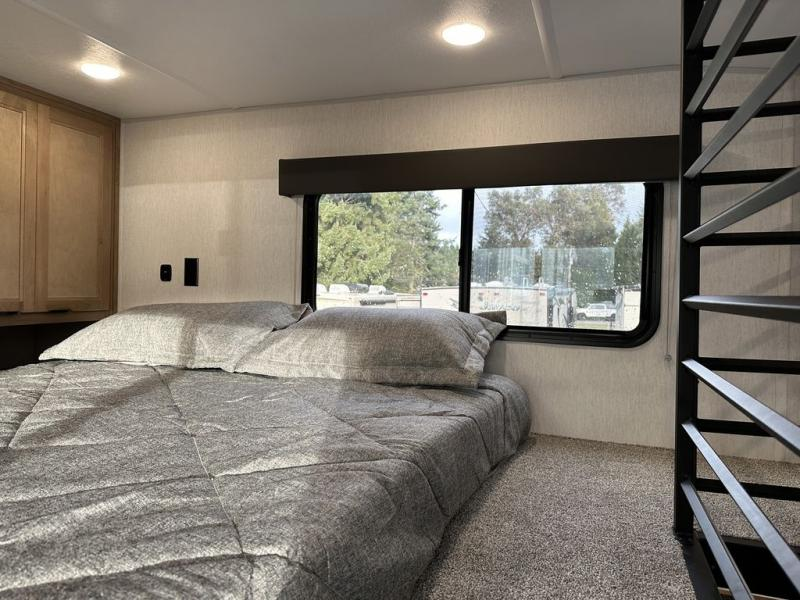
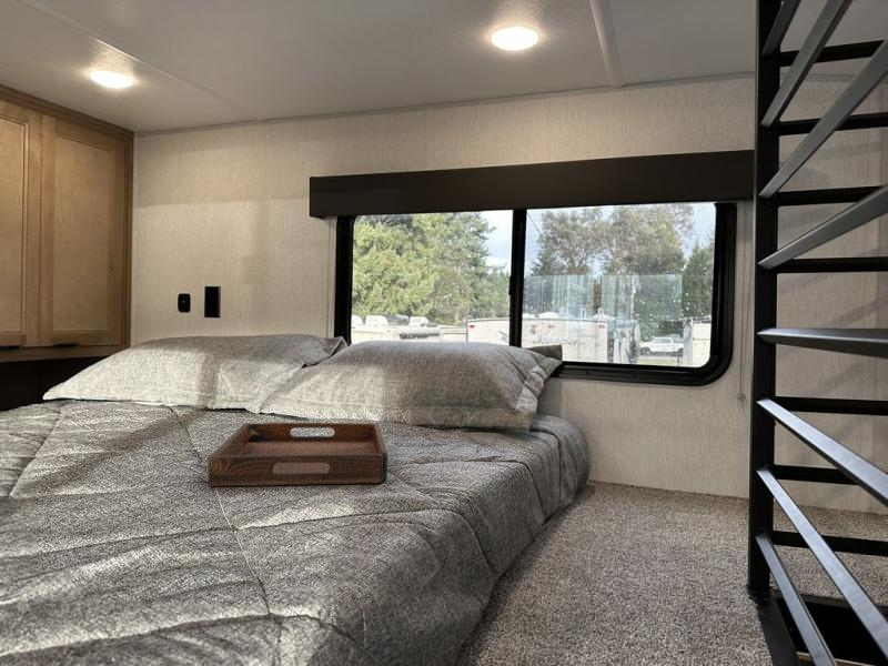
+ serving tray [206,422,389,487]
